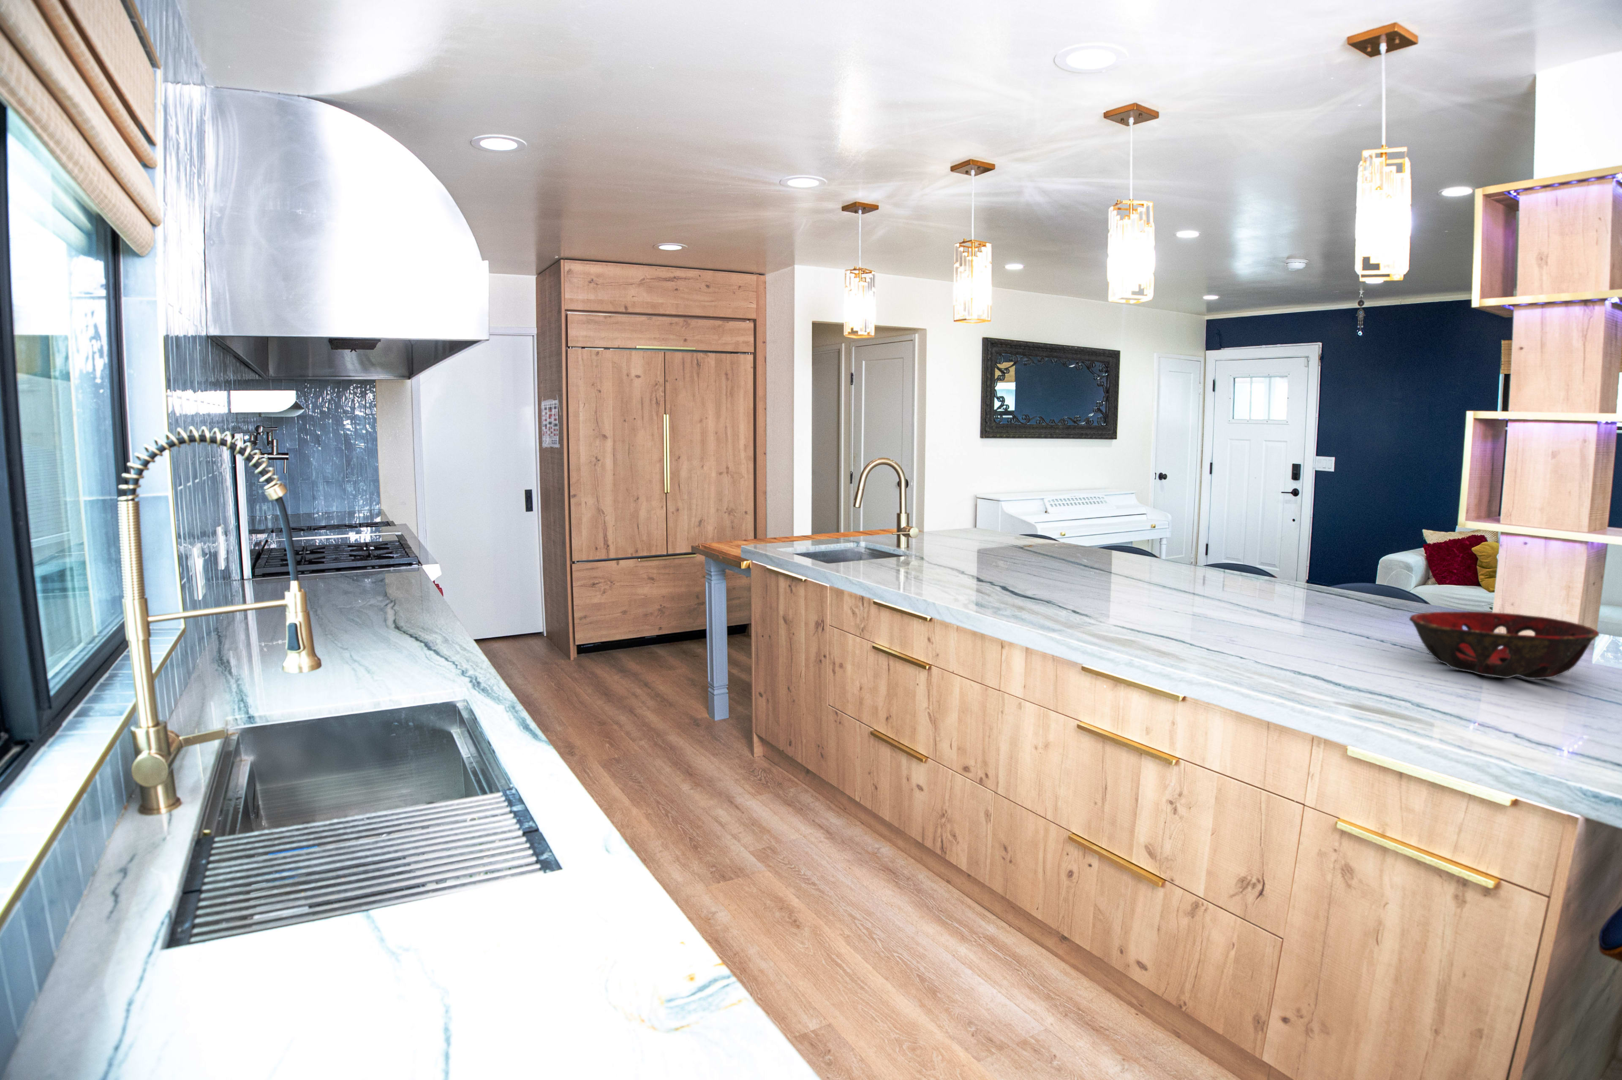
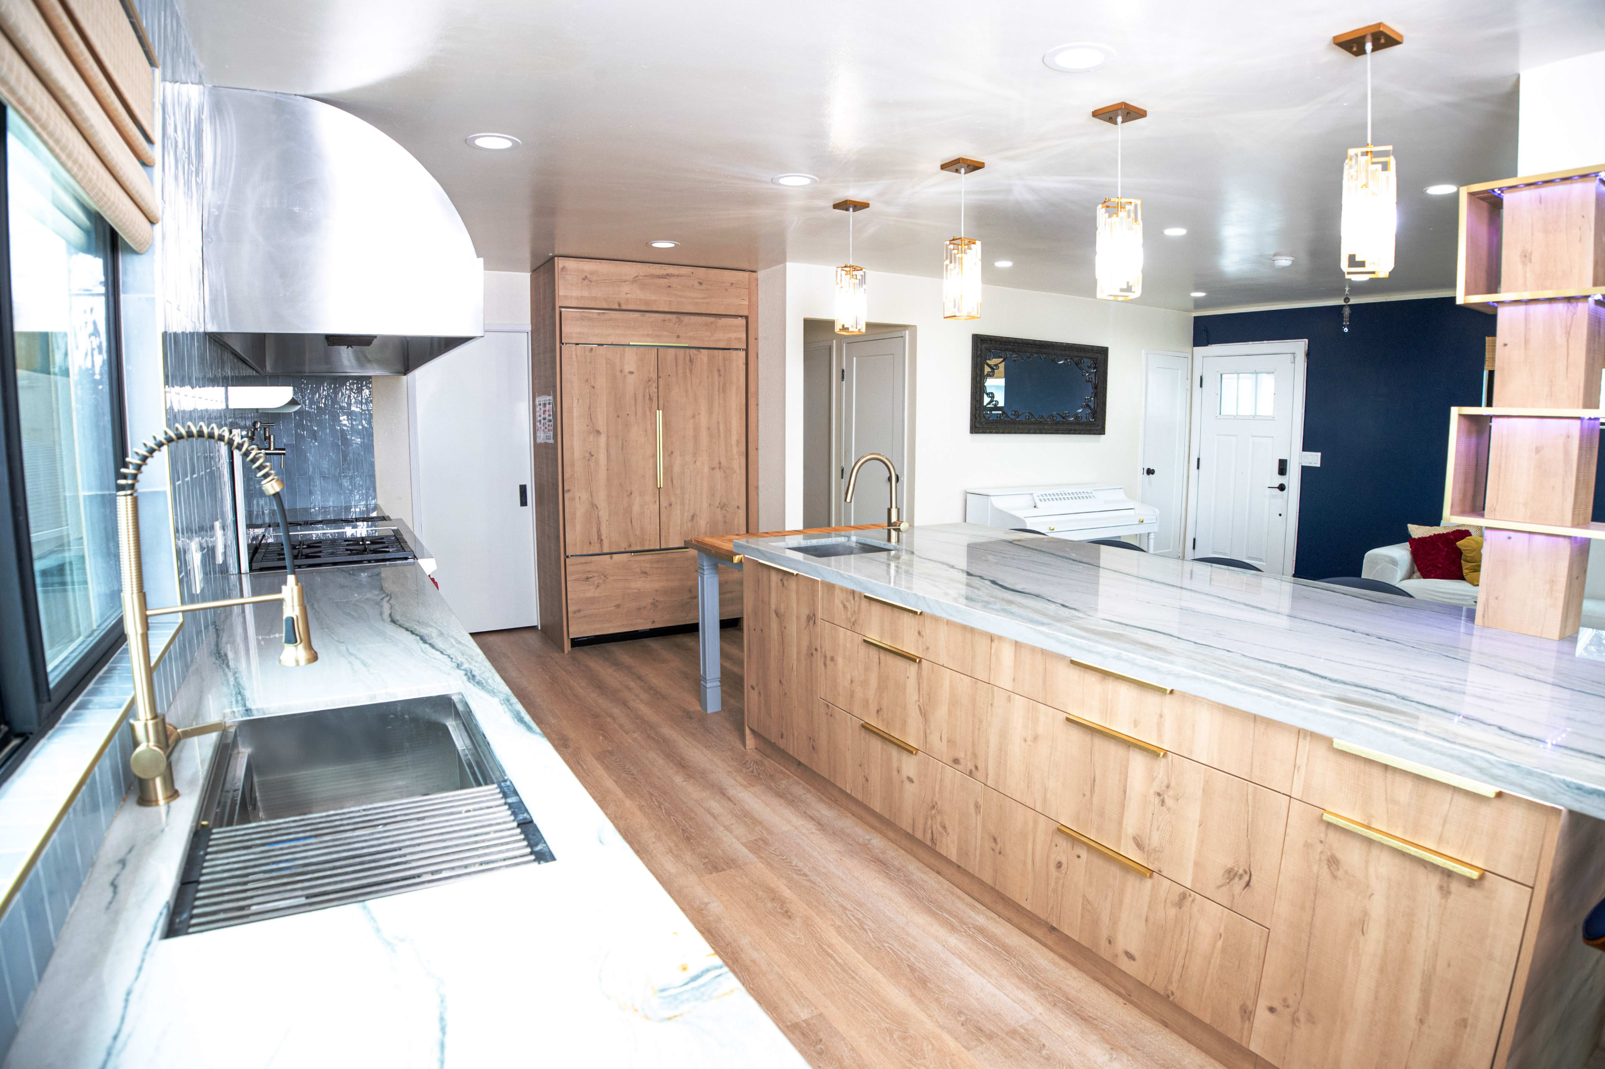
- decorative bowl [1409,611,1599,680]
